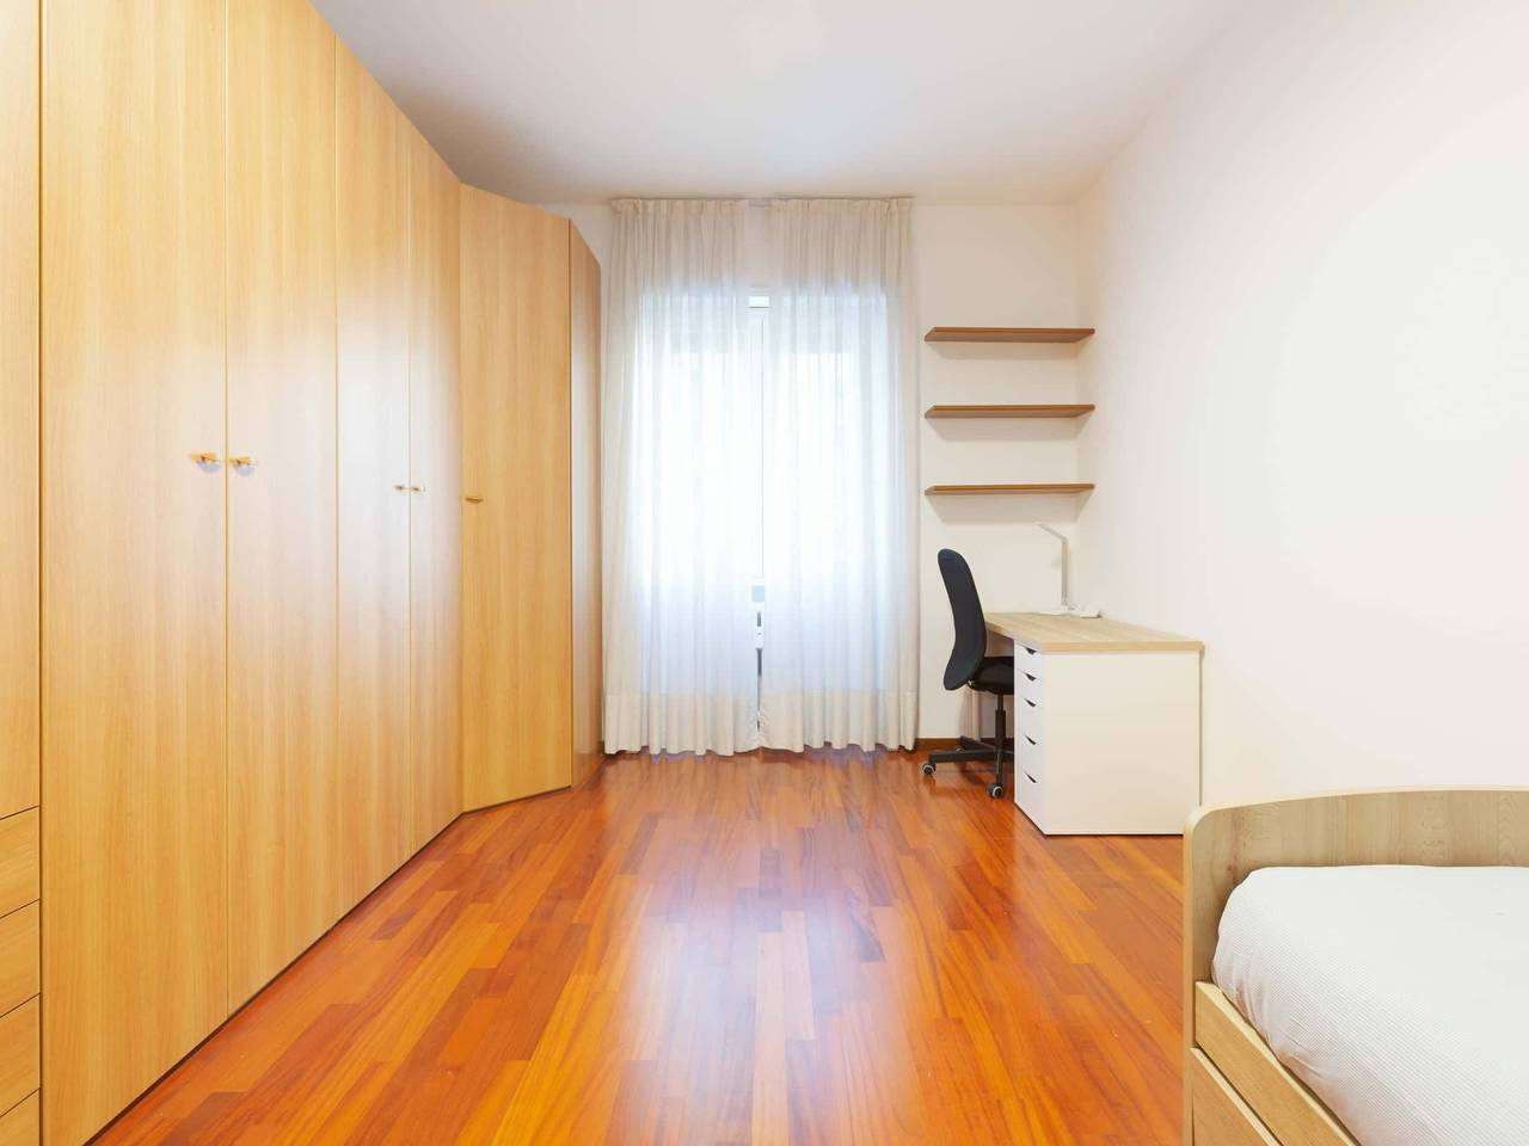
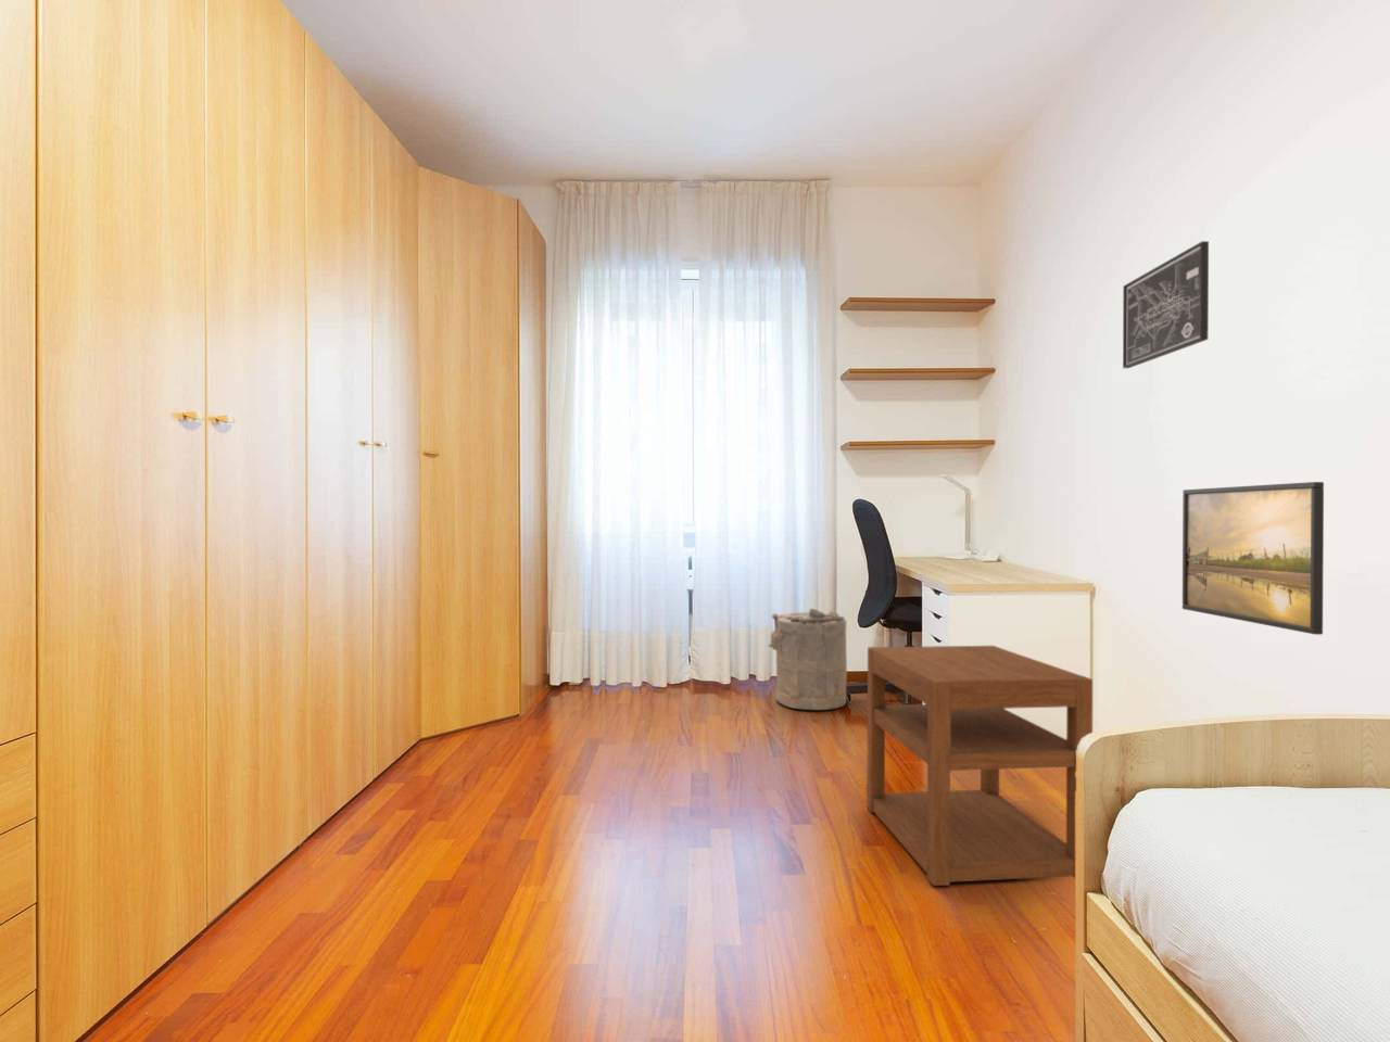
+ laundry hamper [767,607,848,711]
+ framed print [1182,481,1324,636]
+ nightstand [866,645,1093,887]
+ wall art [1122,240,1209,369]
